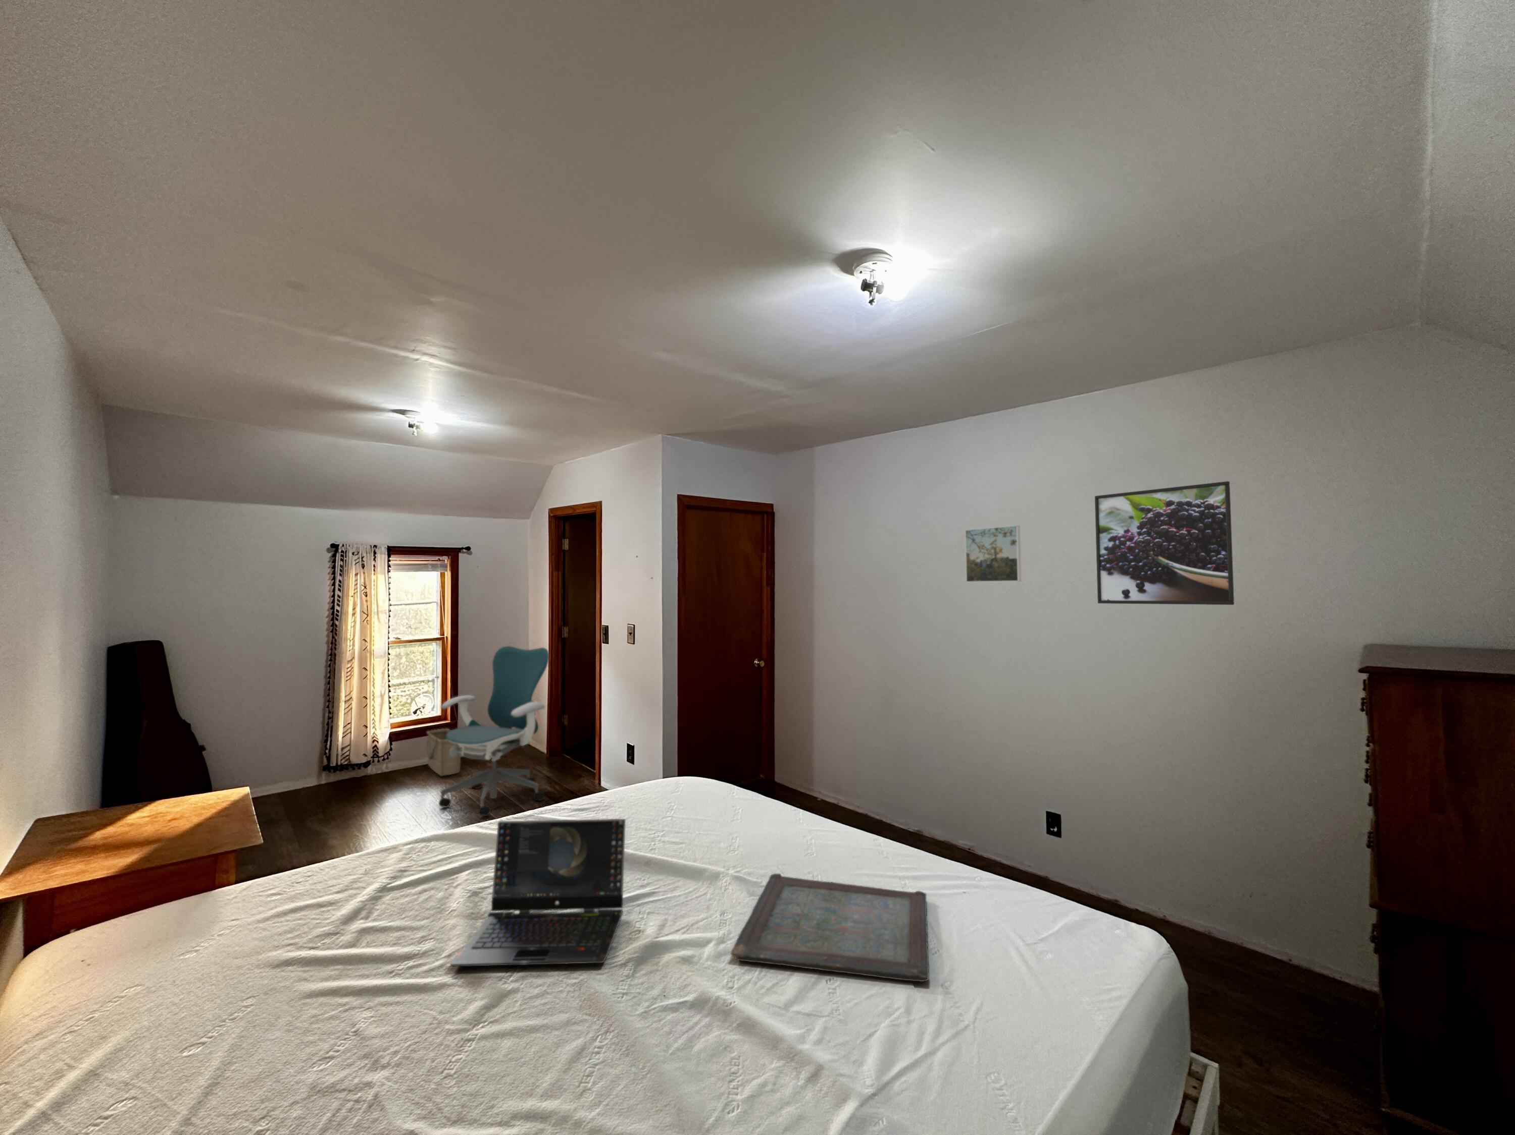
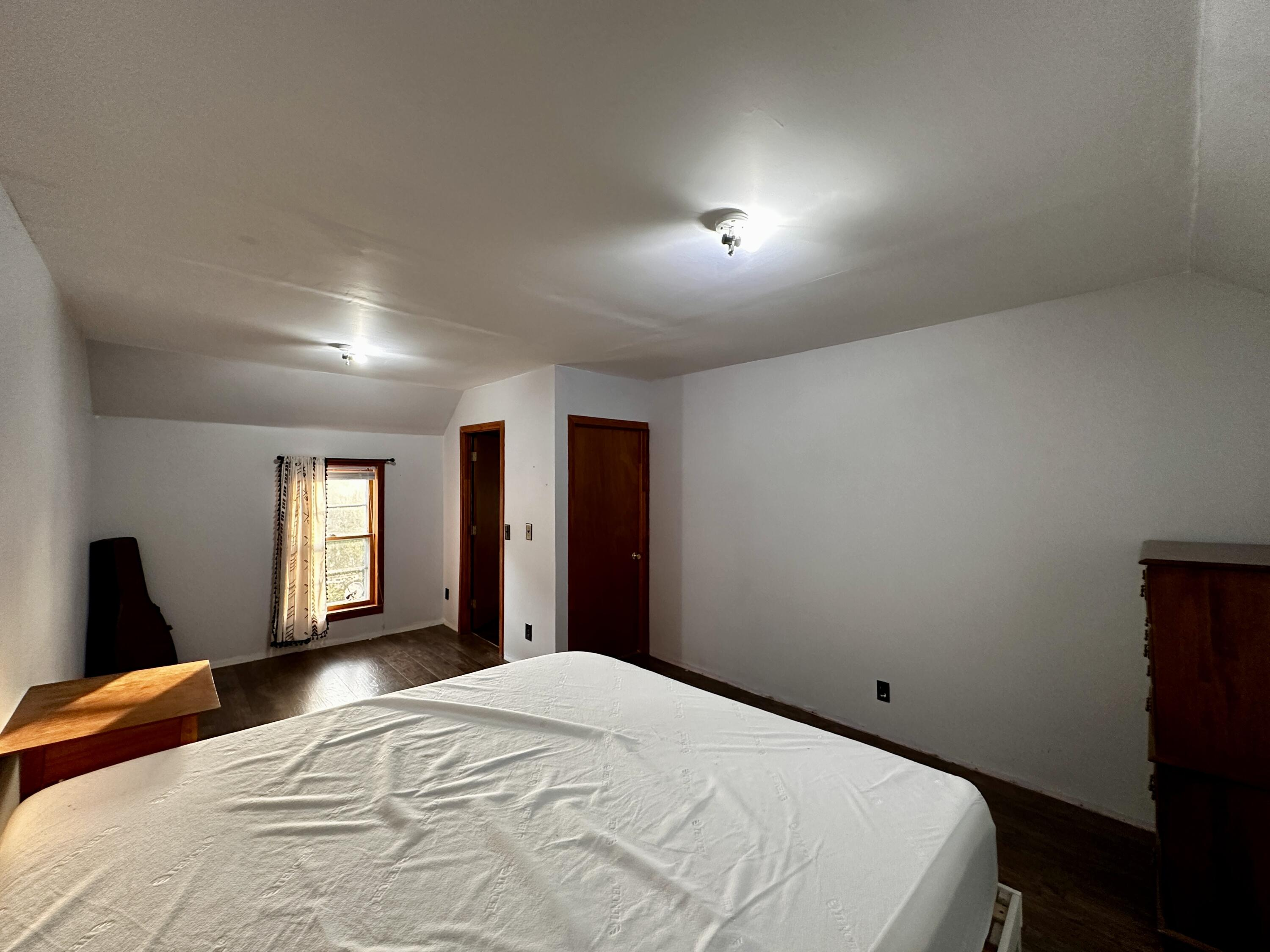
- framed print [965,525,1021,583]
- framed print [1094,480,1235,606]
- serving tray [730,873,929,982]
- office chair [438,646,550,817]
- basket [426,728,462,776]
- laptop computer [451,818,626,967]
